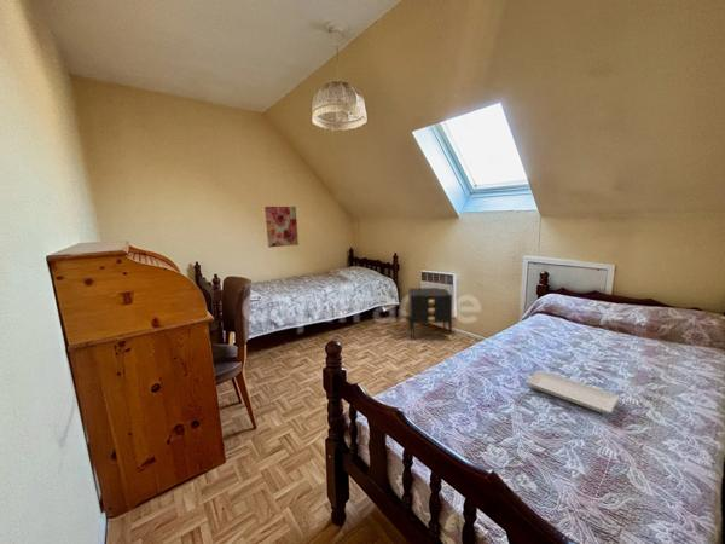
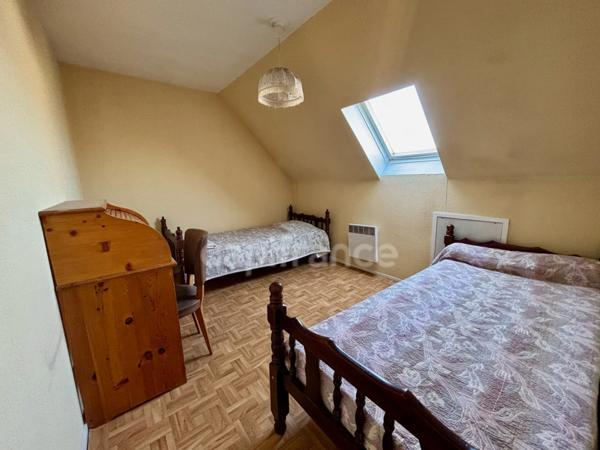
- wall art [263,206,300,248]
- nightstand [407,287,453,341]
- tray [524,369,621,413]
